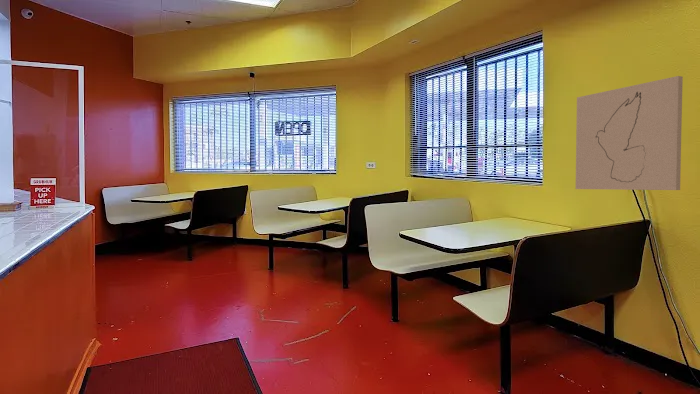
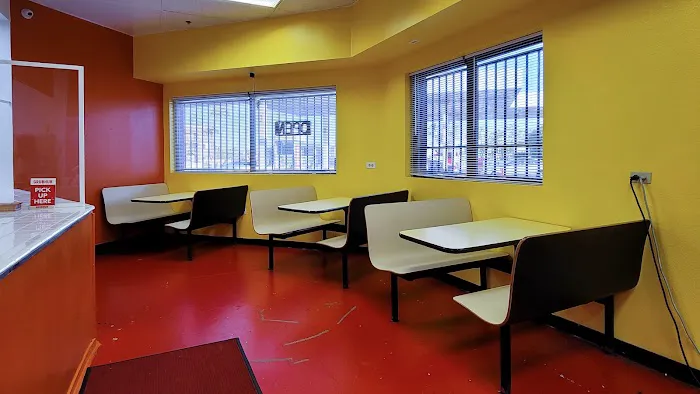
- wall art [575,75,684,191]
